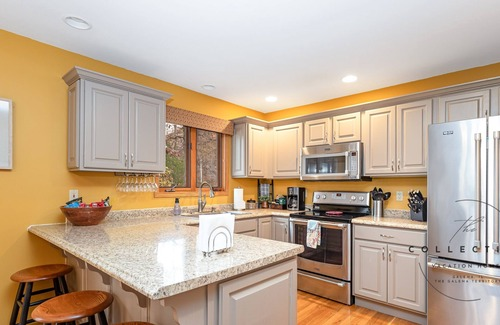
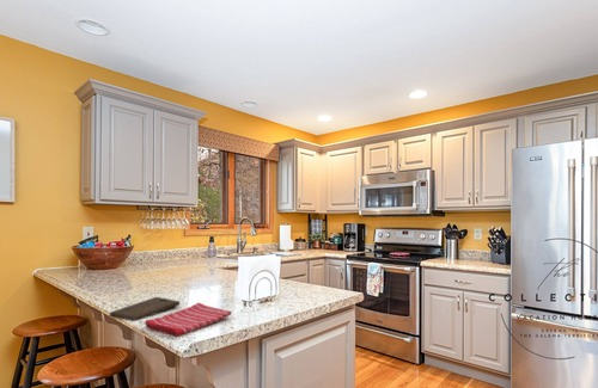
+ cutting board [109,296,181,321]
+ dish towel [144,302,232,338]
